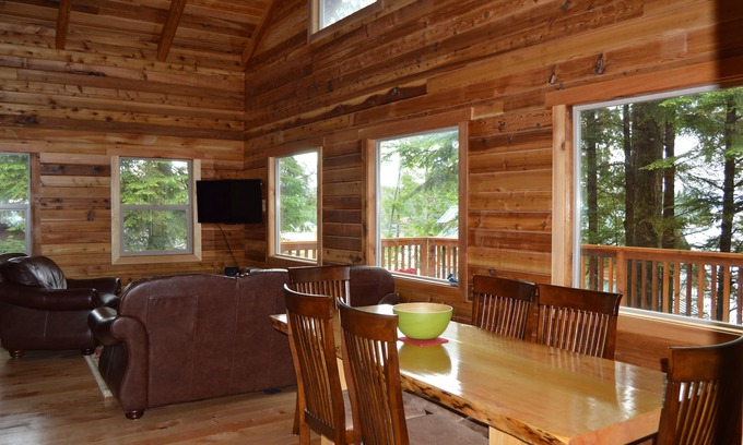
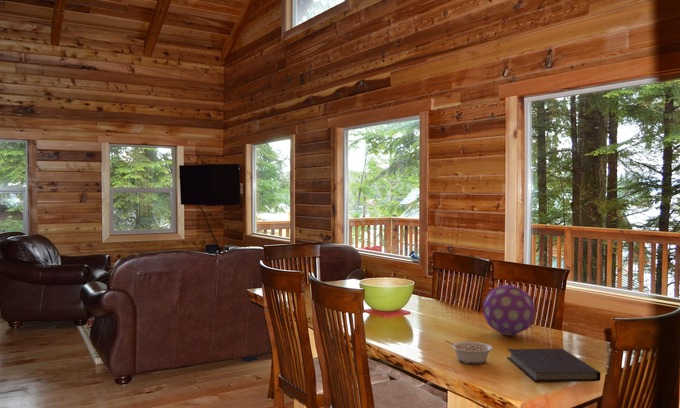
+ decorative ball [482,284,536,337]
+ notebook [506,348,602,383]
+ legume [444,339,493,365]
